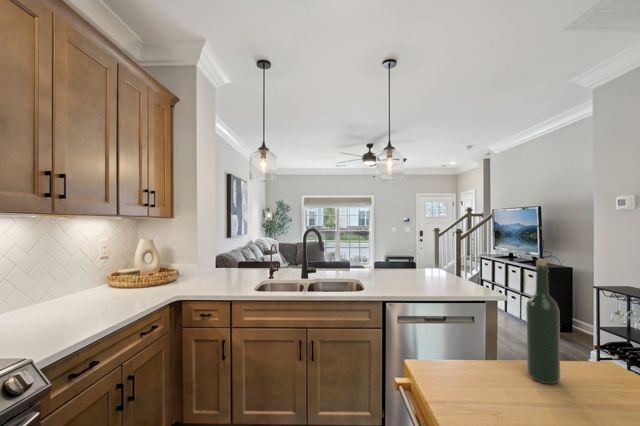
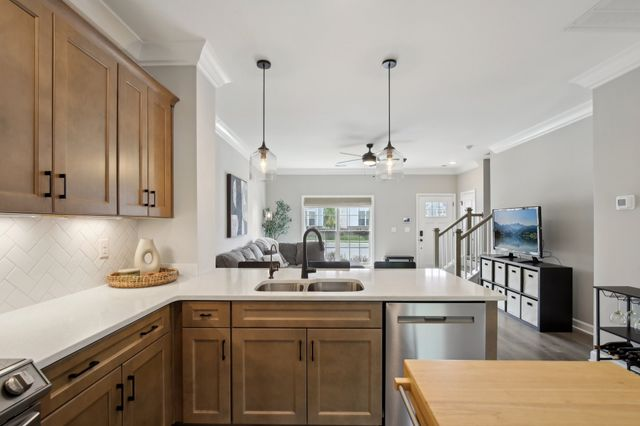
- wine bottle [525,259,561,385]
